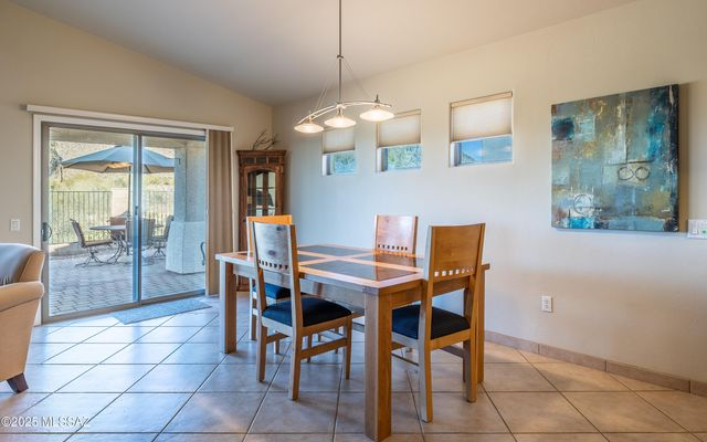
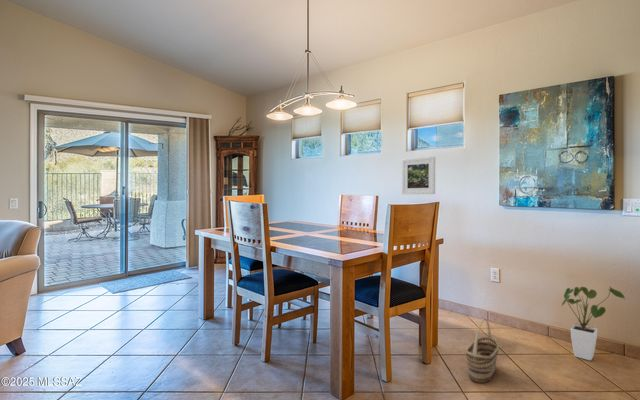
+ house plant [561,286,626,361]
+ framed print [401,156,436,195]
+ basket [465,317,500,384]
